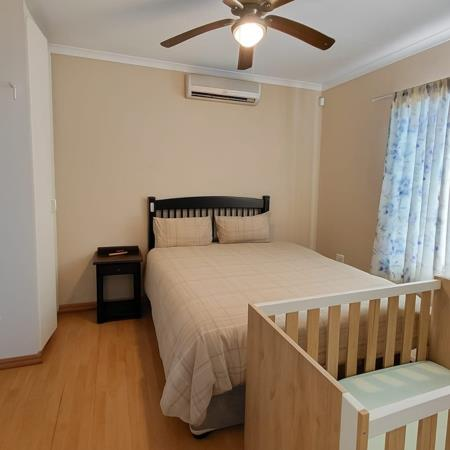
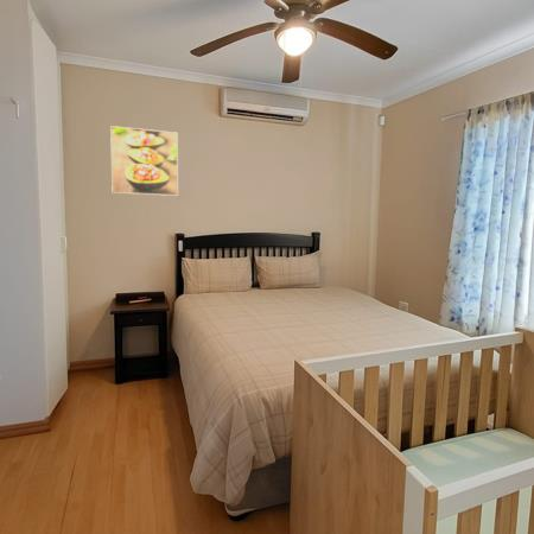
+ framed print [109,125,179,197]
